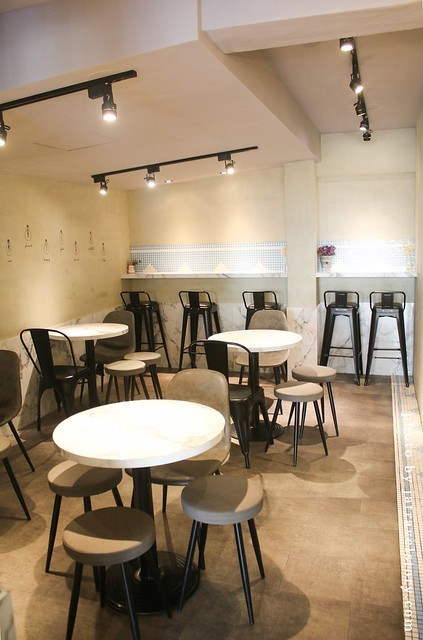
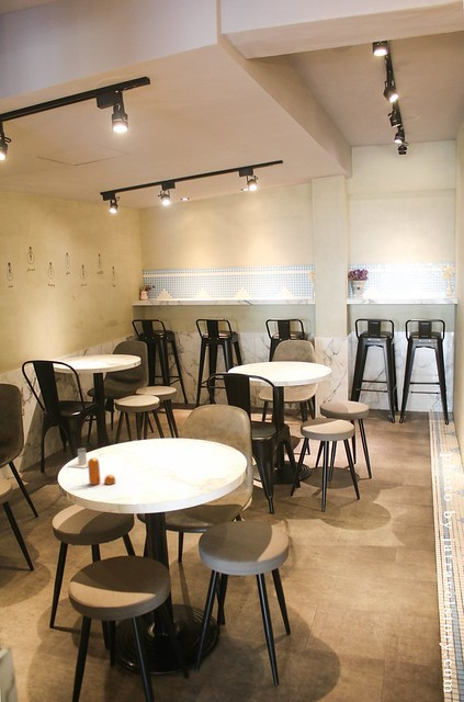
+ pepper shaker [87,456,116,486]
+ salt shaker [68,446,89,469]
